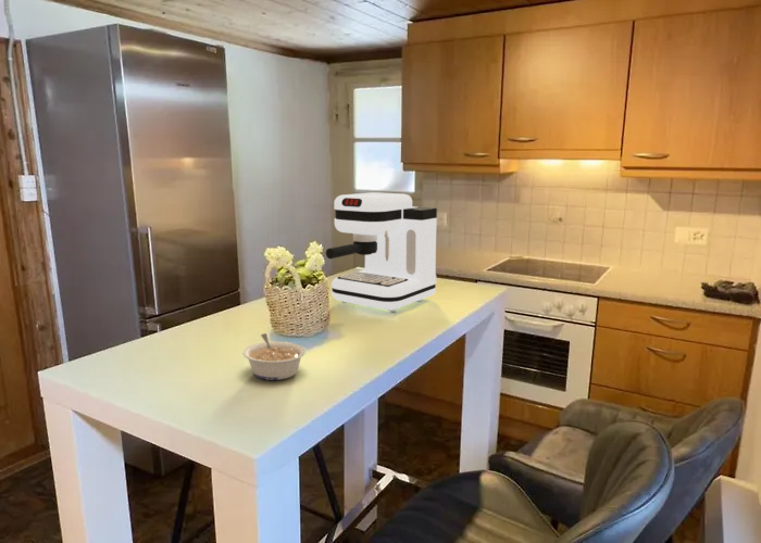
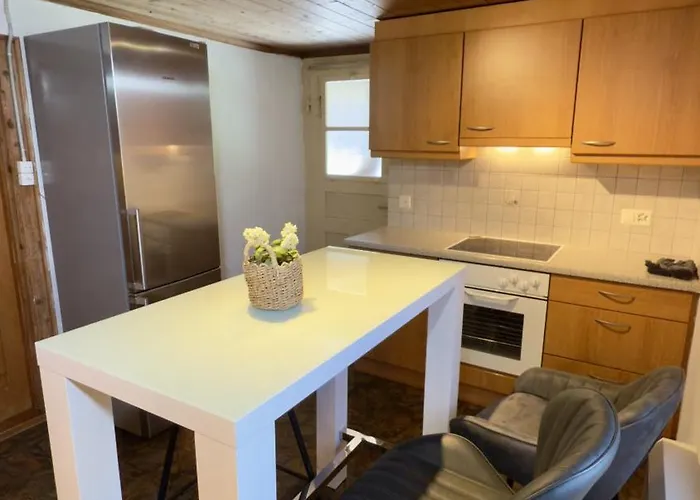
- legume [241,332,307,381]
- coffee maker [325,192,438,313]
